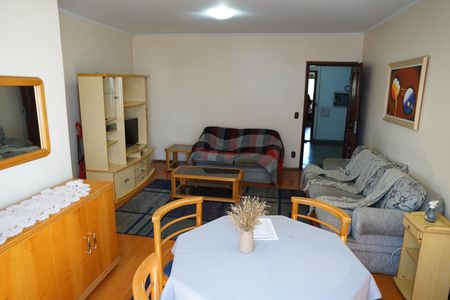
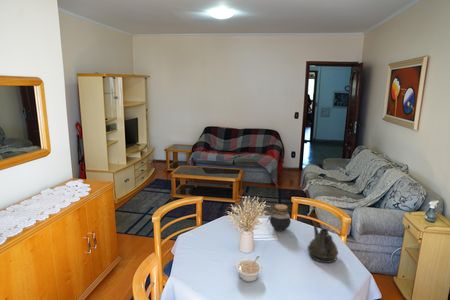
+ jar [266,203,292,232]
+ legume [235,255,263,283]
+ teapot [307,219,339,264]
